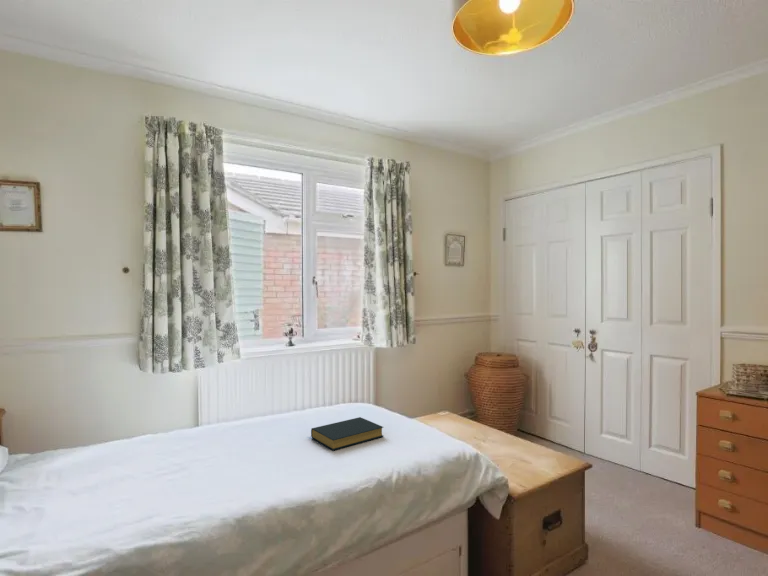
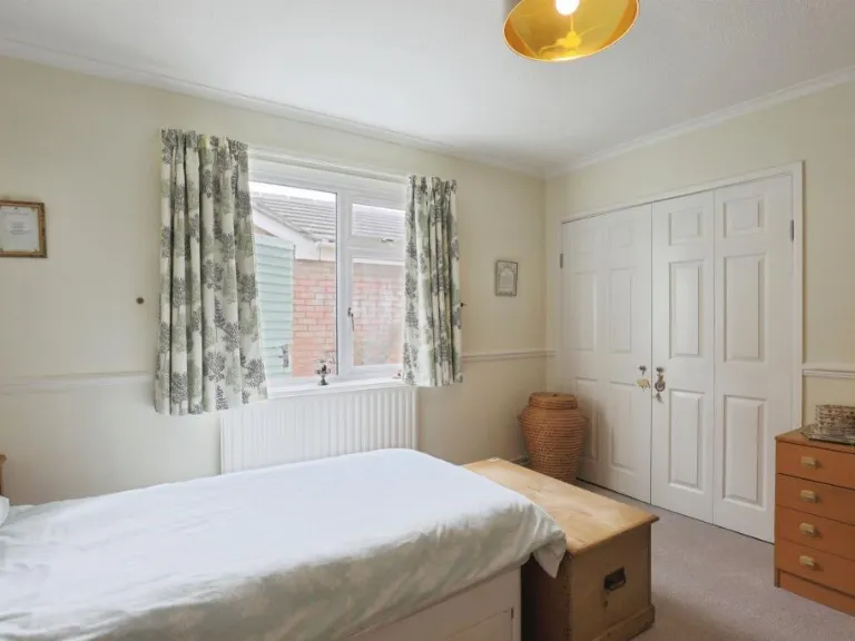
- hardback book [310,416,385,451]
